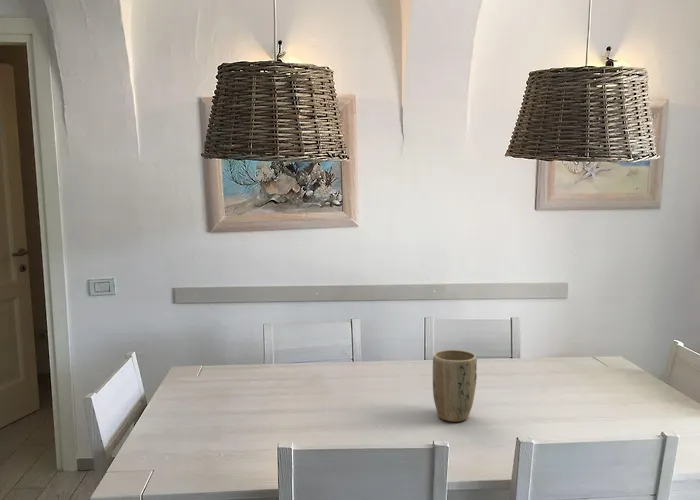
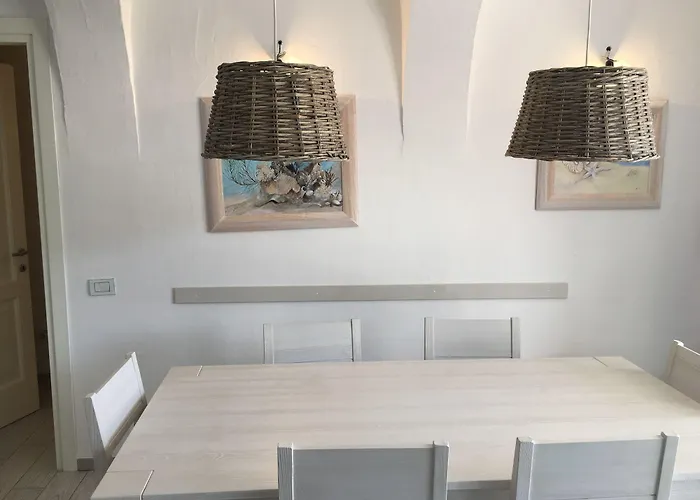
- plant pot [432,349,478,423]
